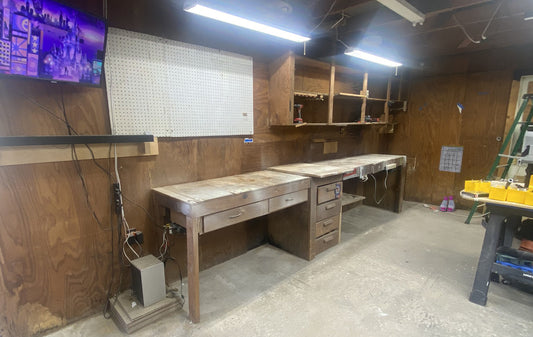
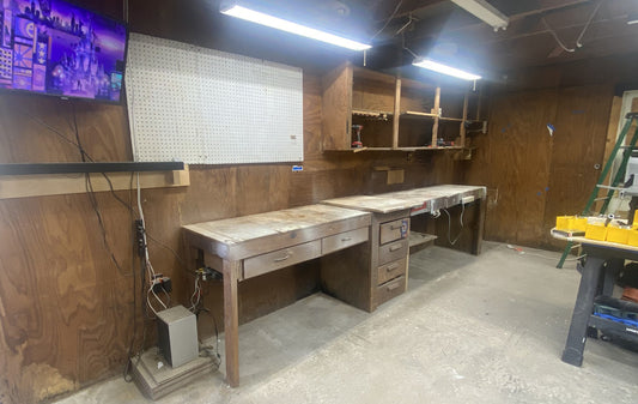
- boots [438,195,456,213]
- calendar [438,141,465,173]
